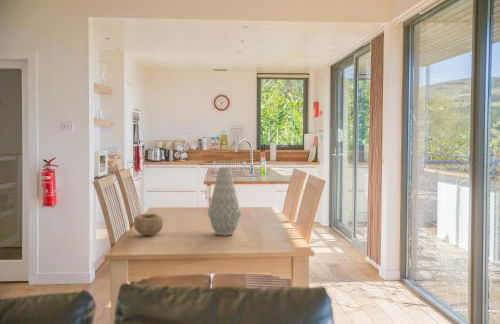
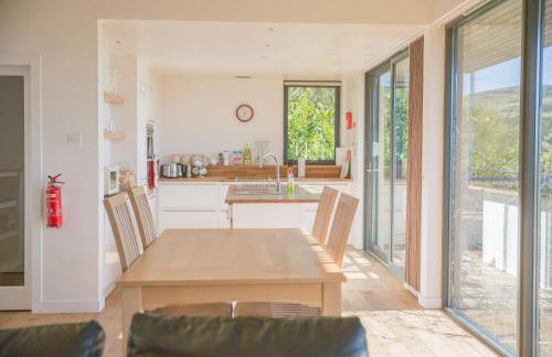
- vase [207,167,242,236]
- bowl [133,213,164,237]
